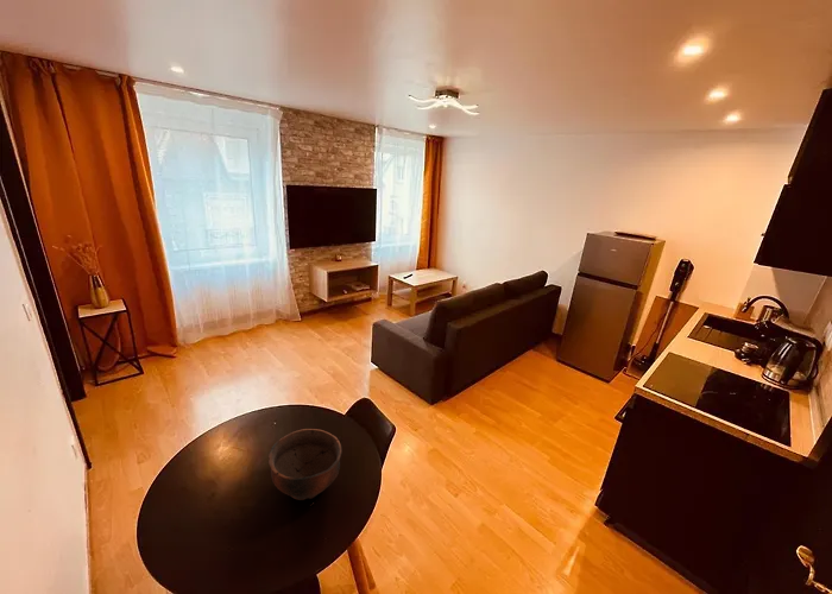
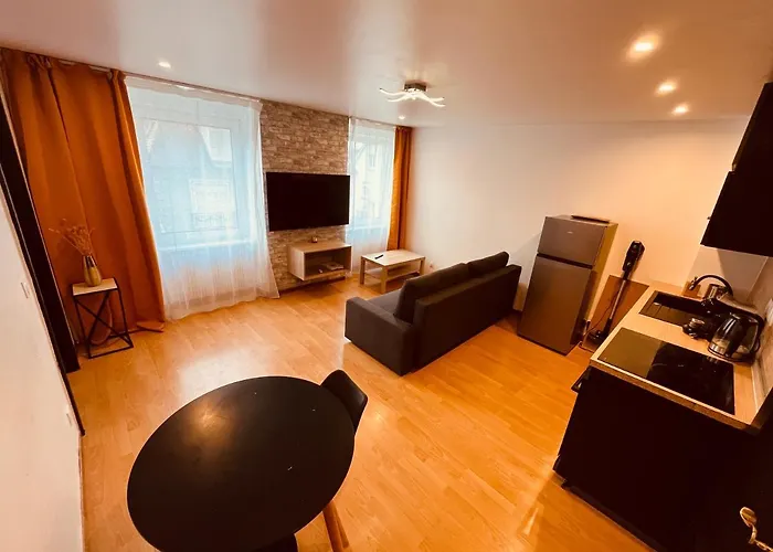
- bowl [267,428,342,501]
